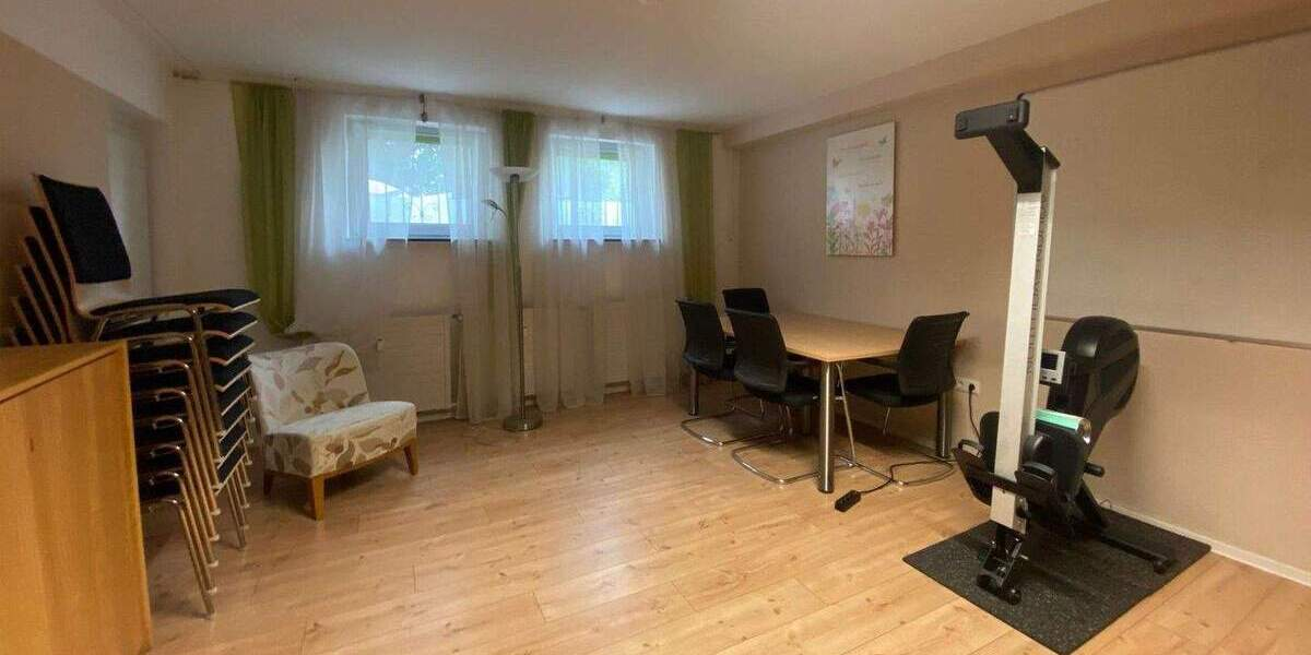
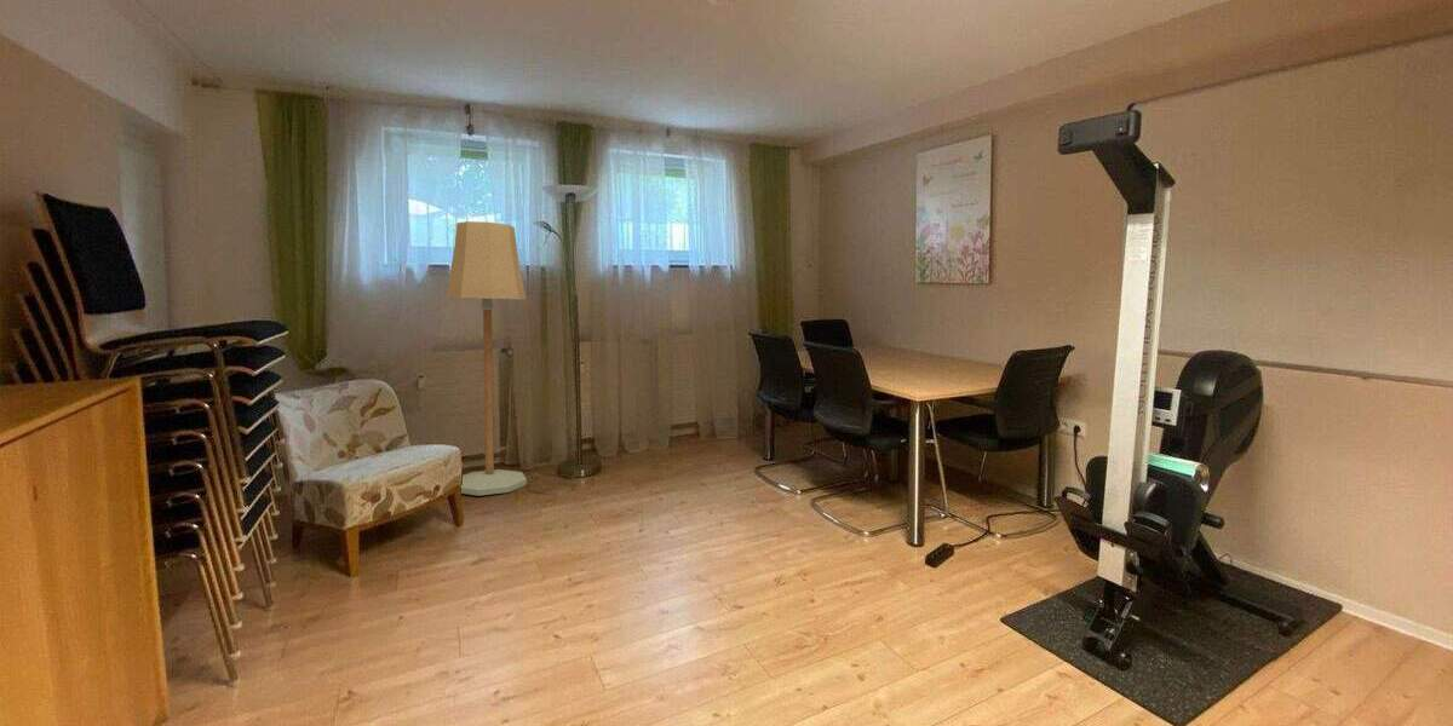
+ floor lamp [446,220,528,497]
